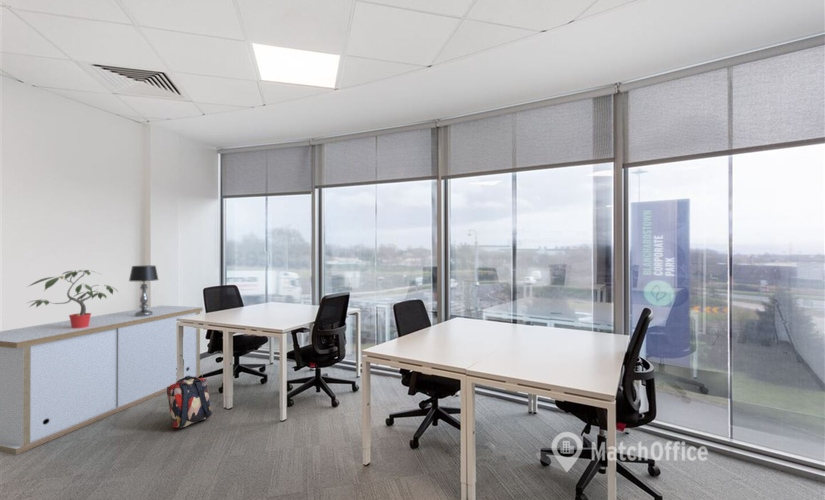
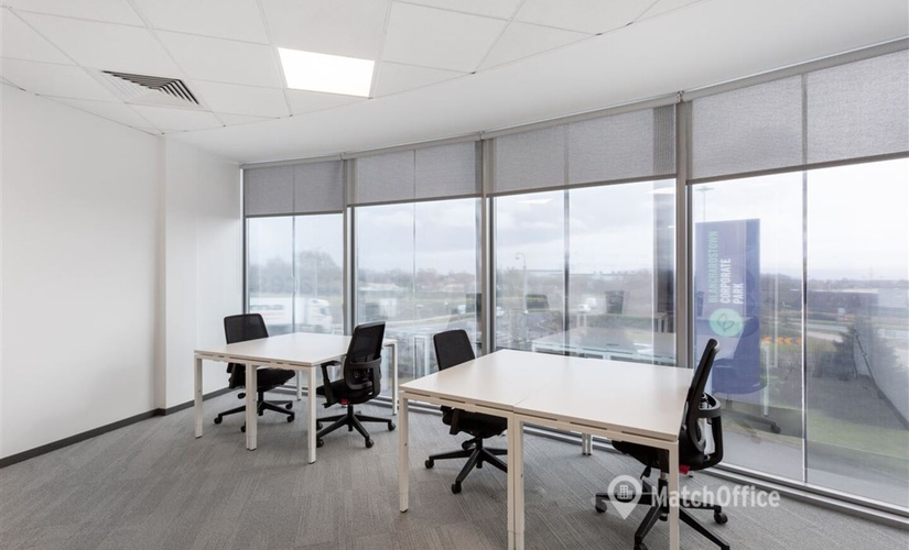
- storage cabinet [0,305,204,456]
- table lamp [128,265,159,316]
- potted plant [25,269,120,328]
- backpack [166,376,213,429]
